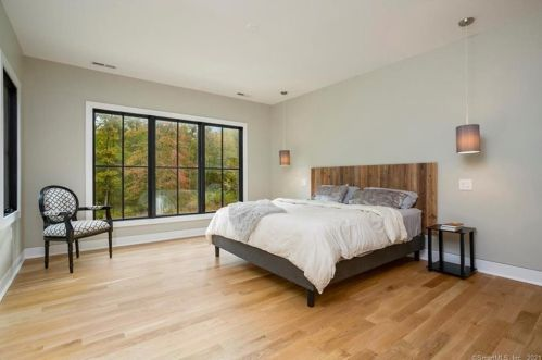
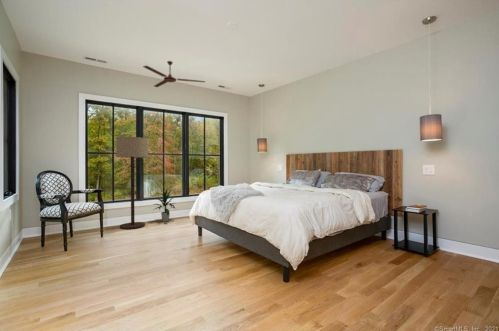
+ floor lamp [115,136,149,230]
+ indoor plant [152,189,176,223]
+ ceiling fan [142,60,206,88]
